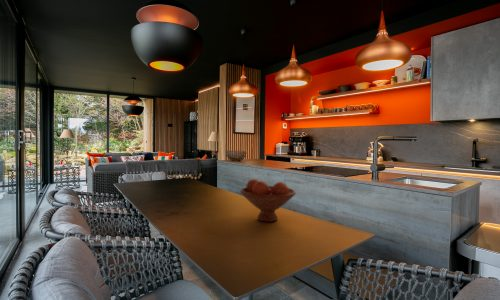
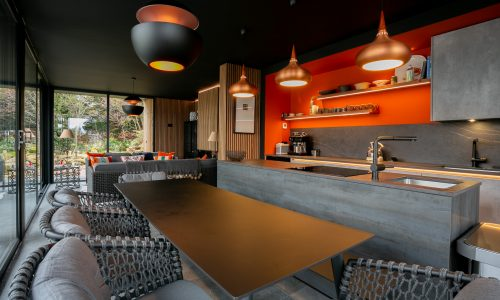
- fruit bowl [240,178,297,223]
